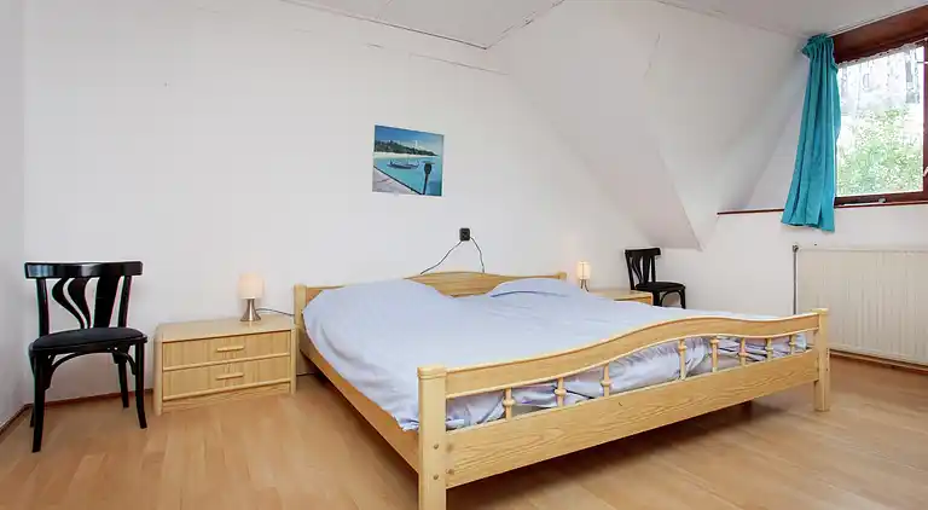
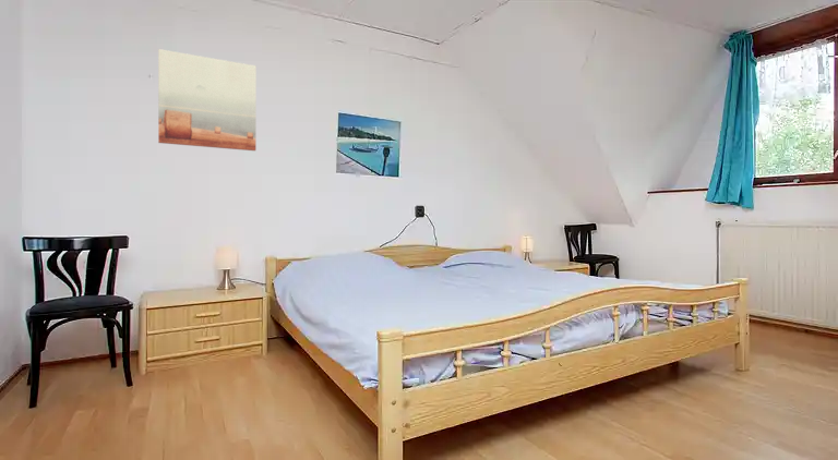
+ wall art [157,48,258,152]
